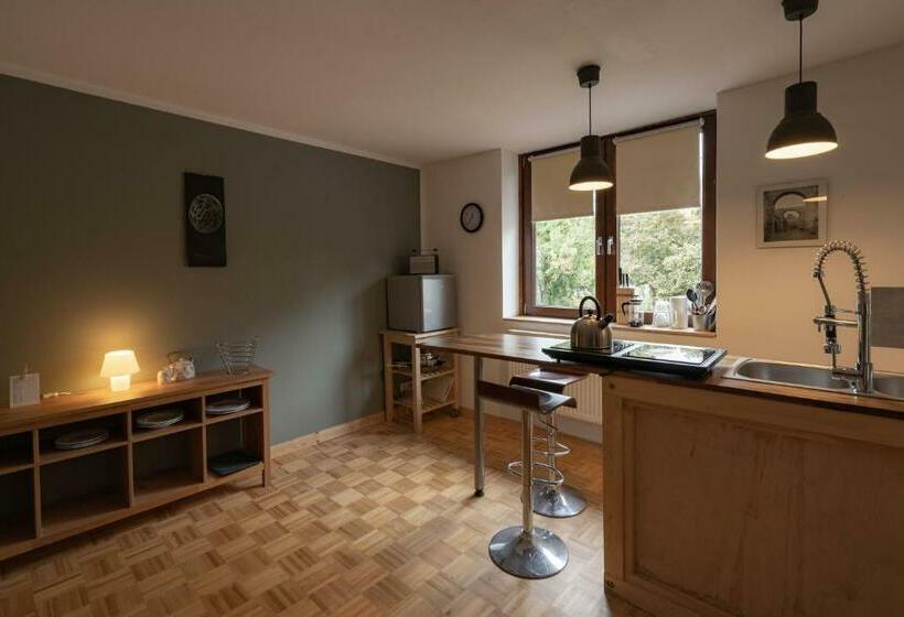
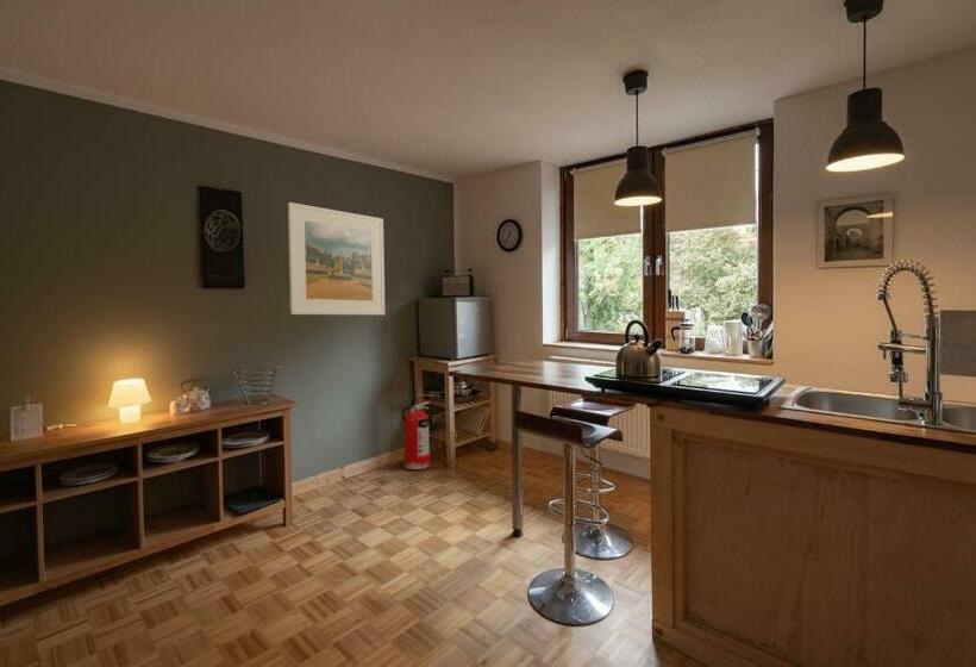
+ fire extinguisher [401,400,431,470]
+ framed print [287,201,386,316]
